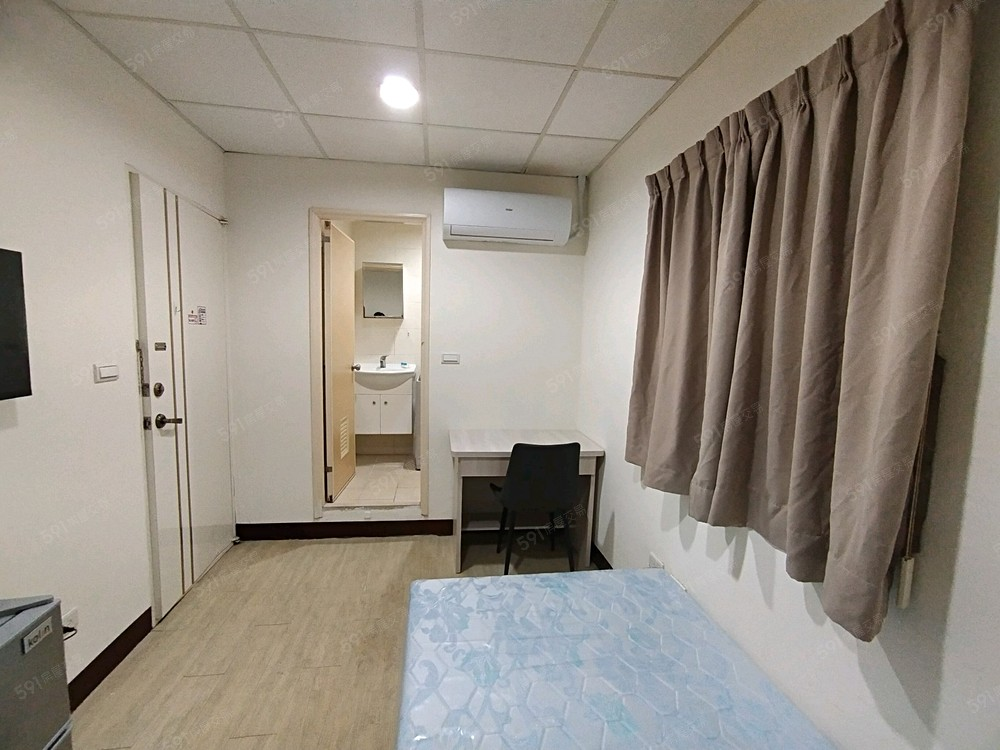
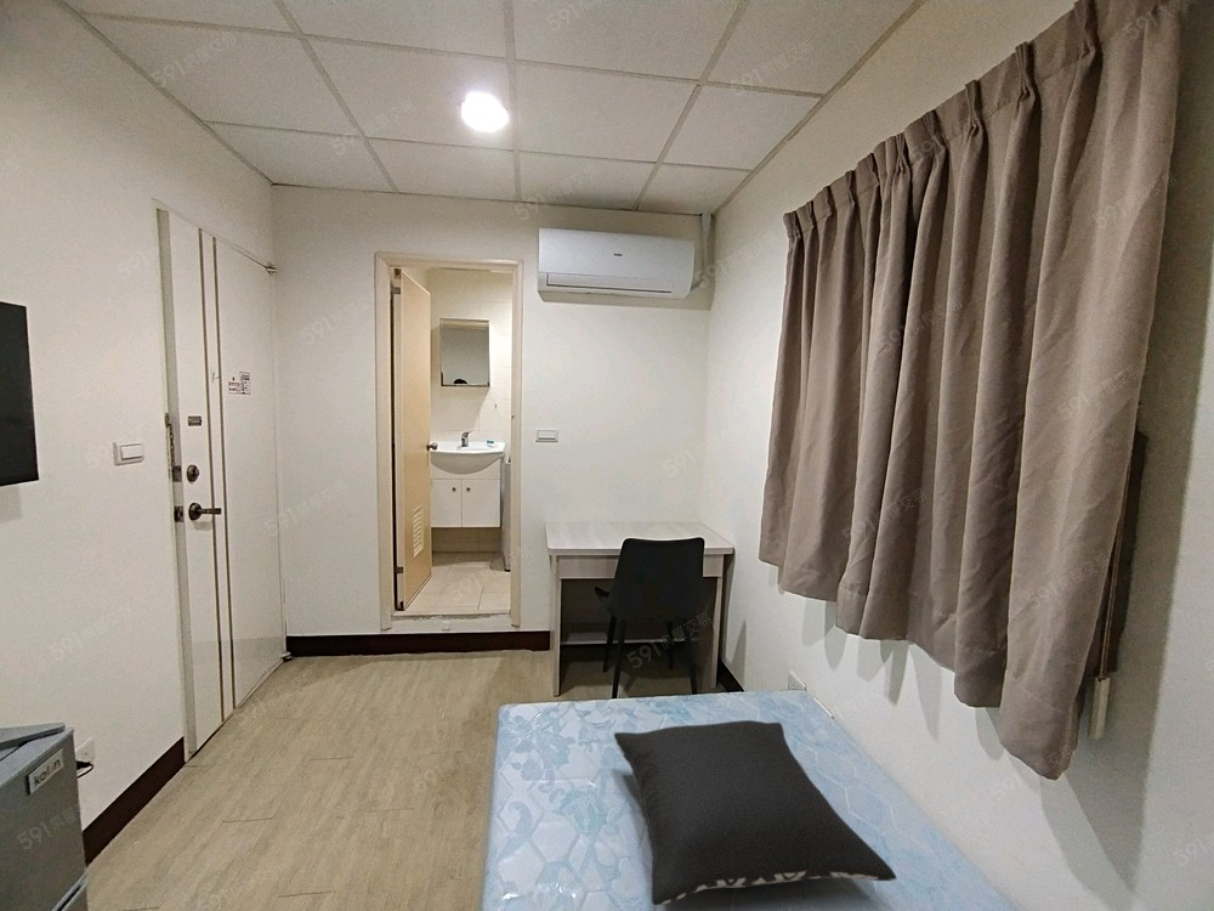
+ pillow [613,719,897,906]
